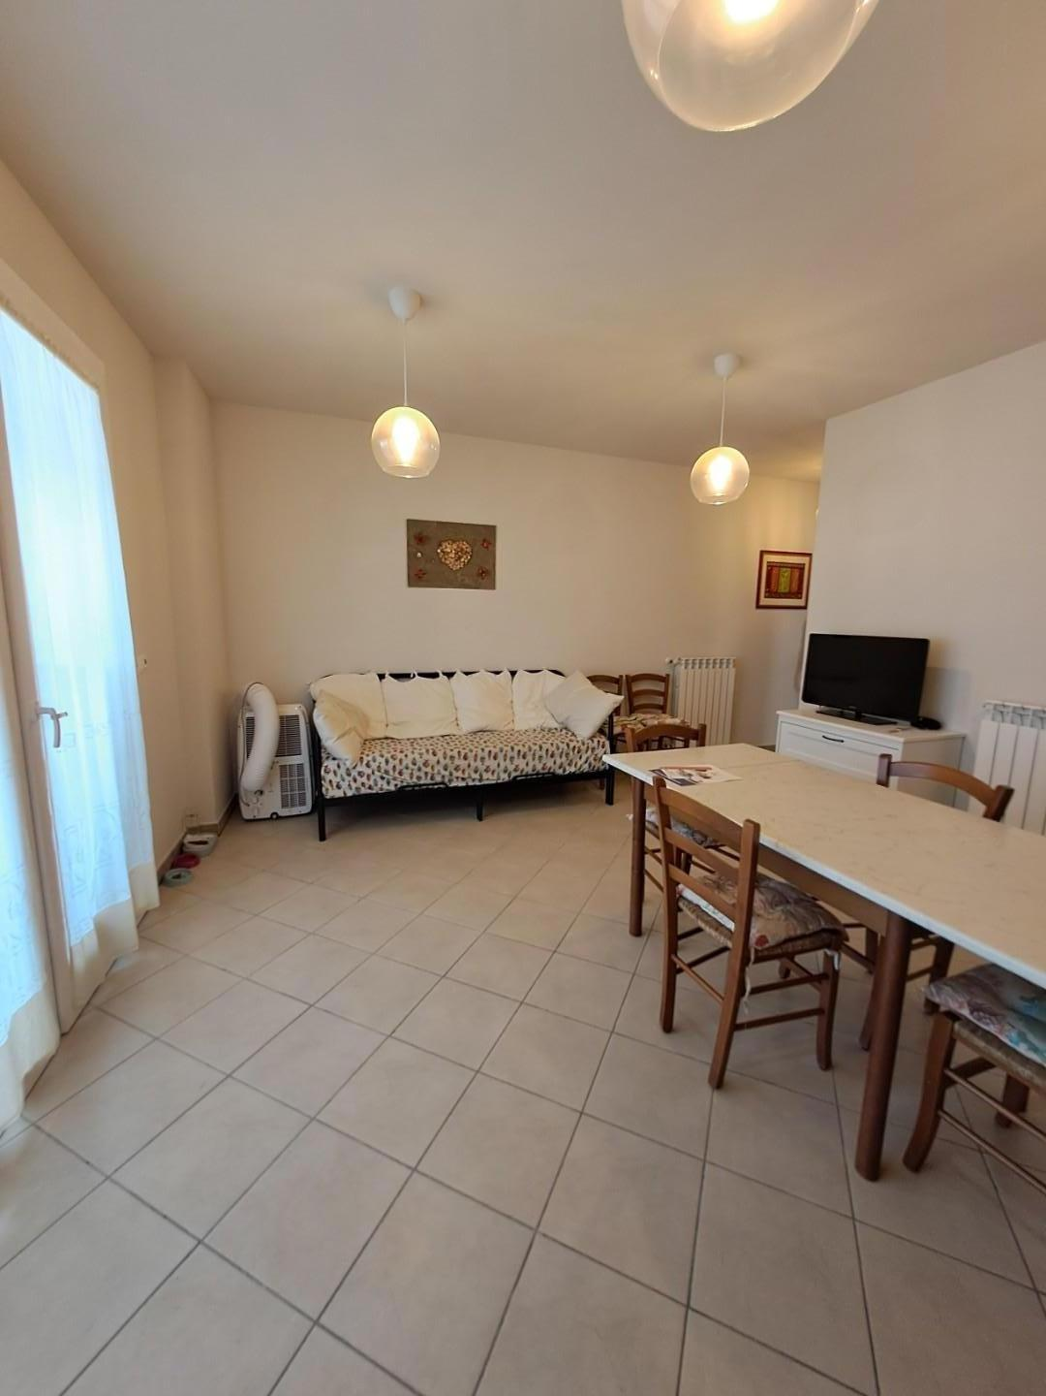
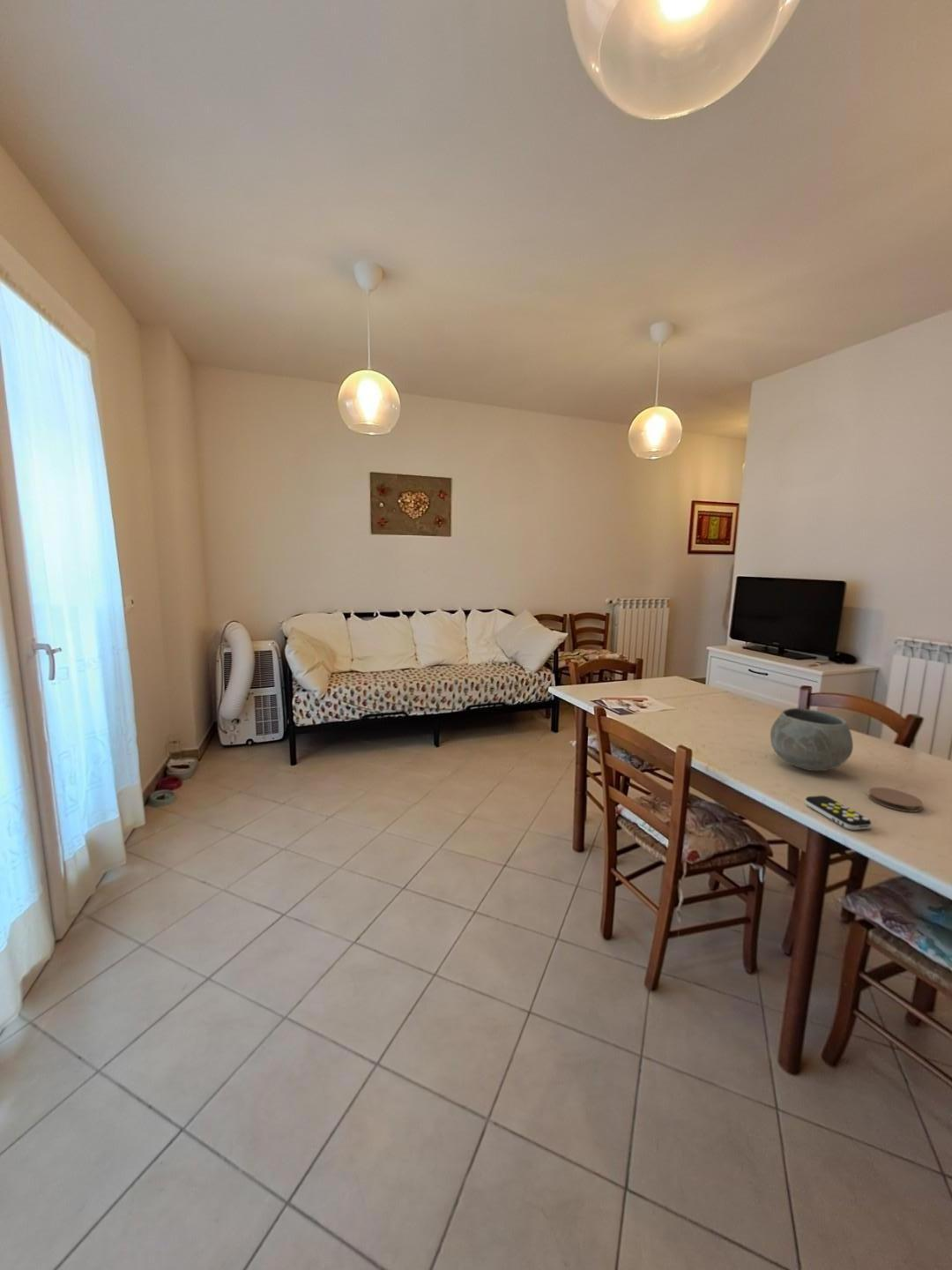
+ remote control [805,795,872,831]
+ bowl [770,707,854,772]
+ coaster [867,787,924,813]
